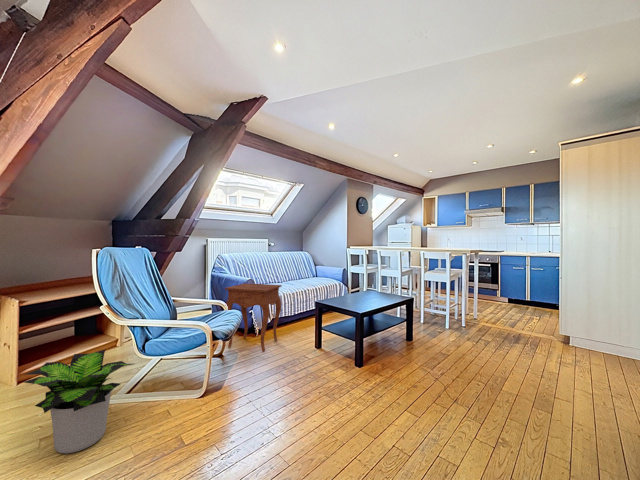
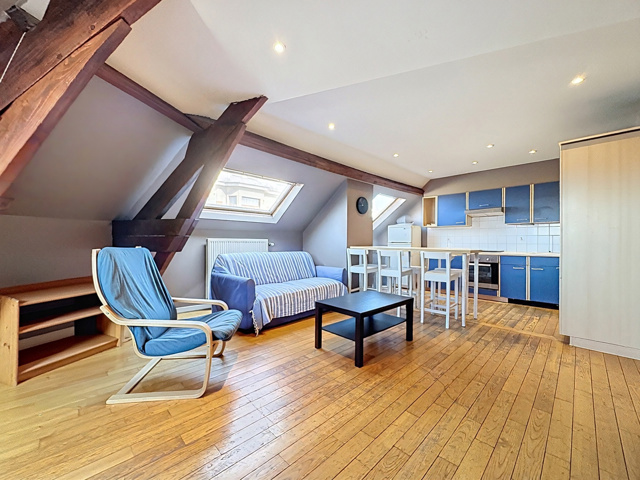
- potted plant [22,349,134,454]
- side table [224,282,283,352]
